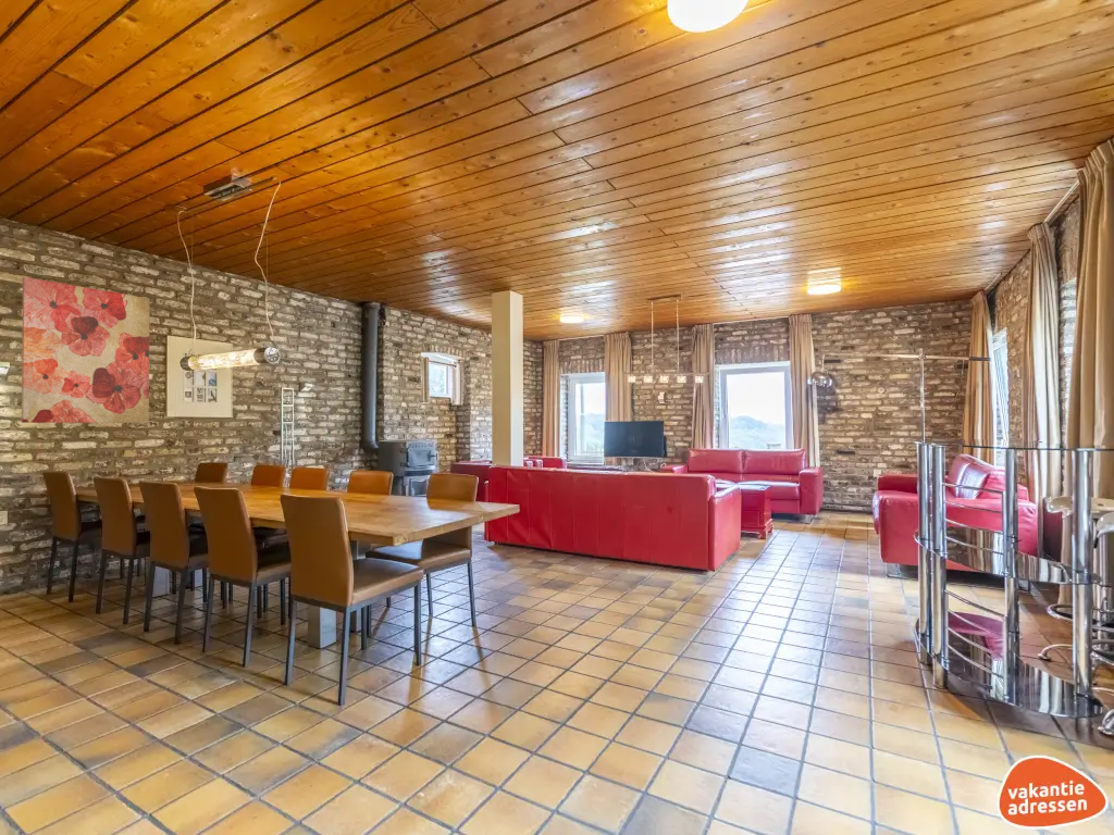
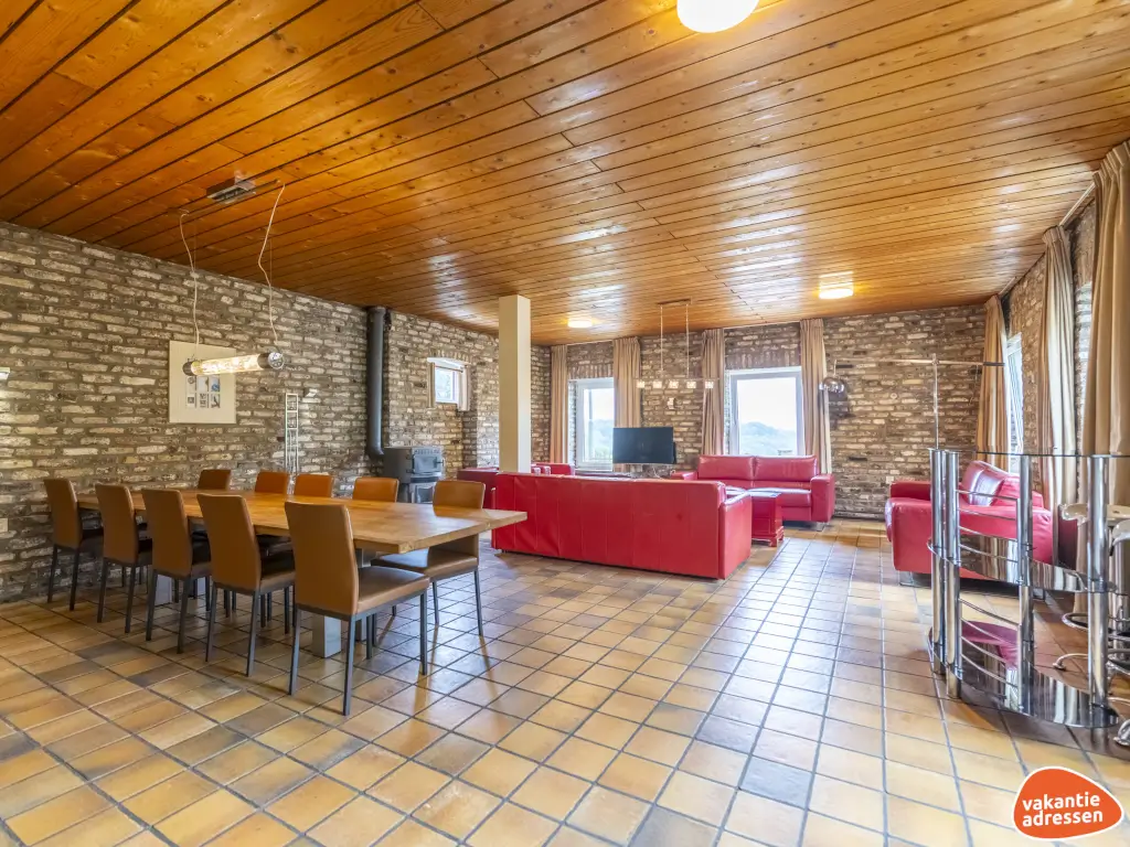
- wall art [21,276,151,424]
